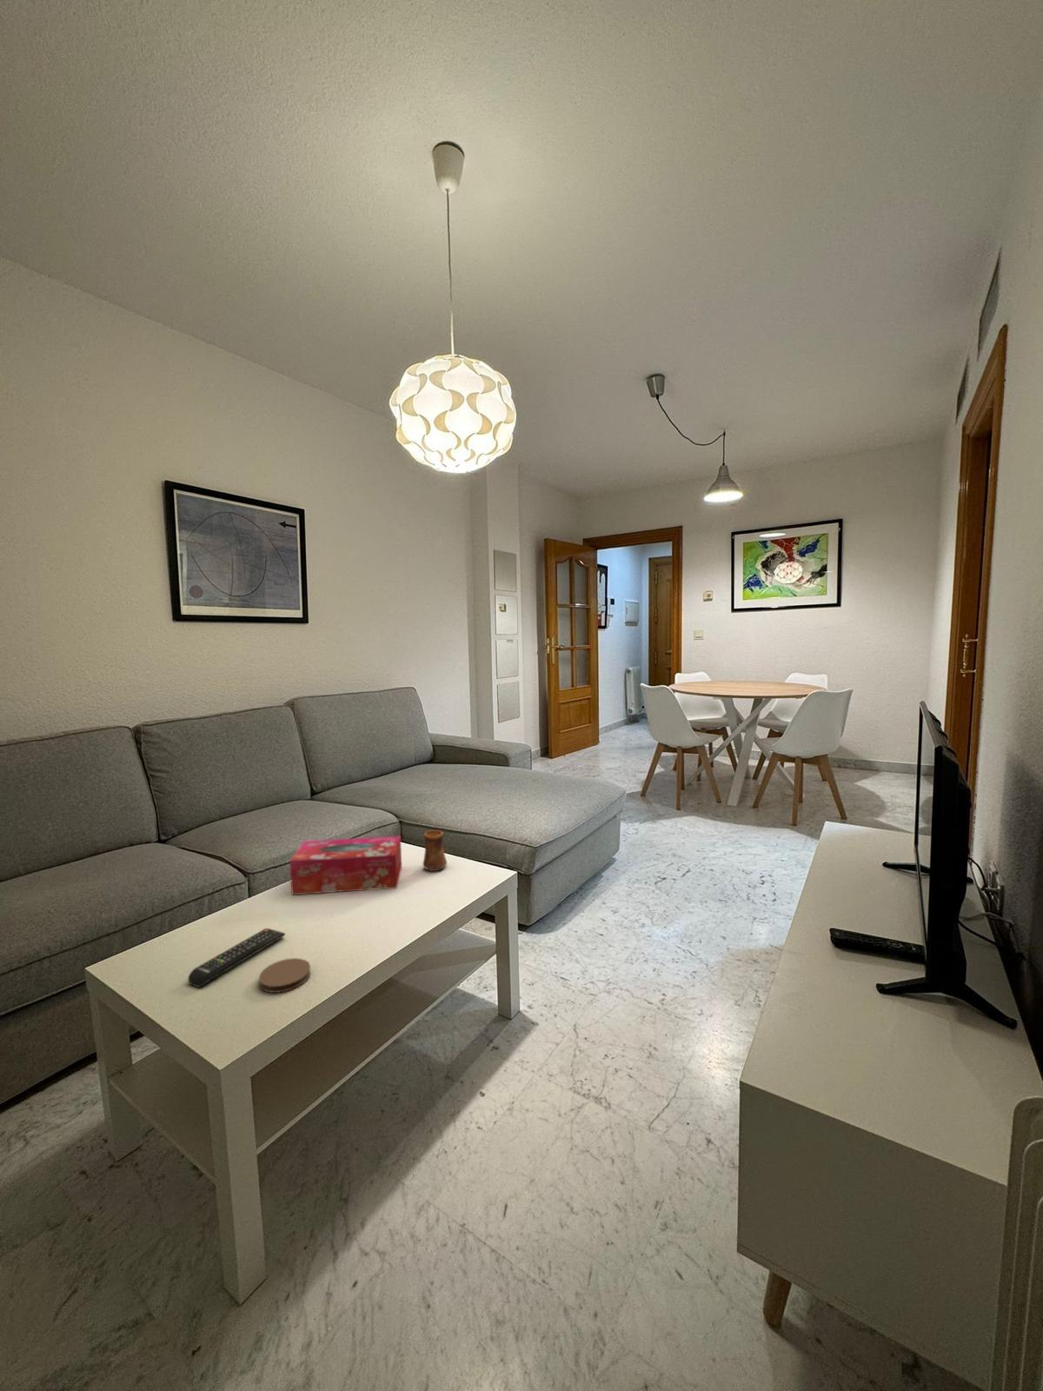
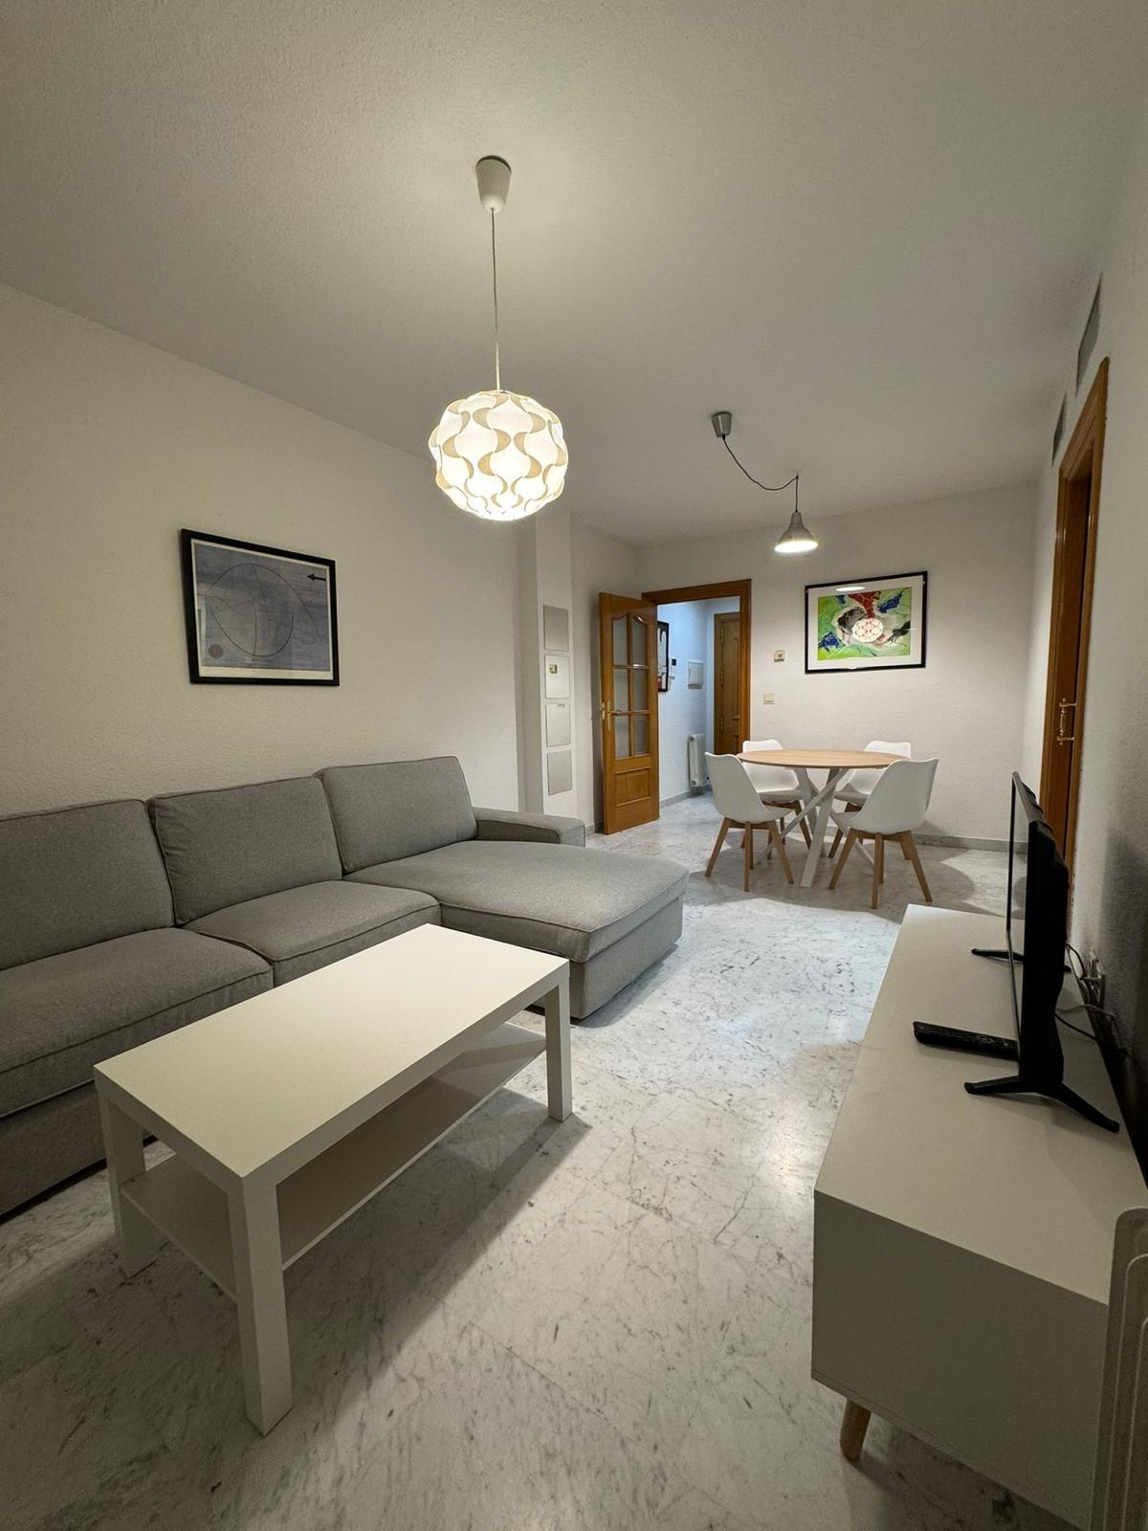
- cup [423,829,448,872]
- remote control [187,928,286,988]
- tissue box [288,836,402,896]
- coaster [259,957,311,993]
